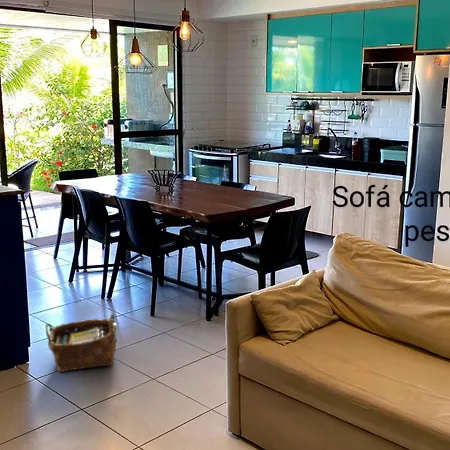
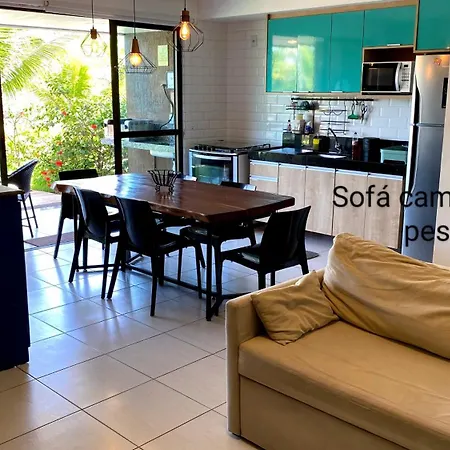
- woven basket [45,312,118,373]
